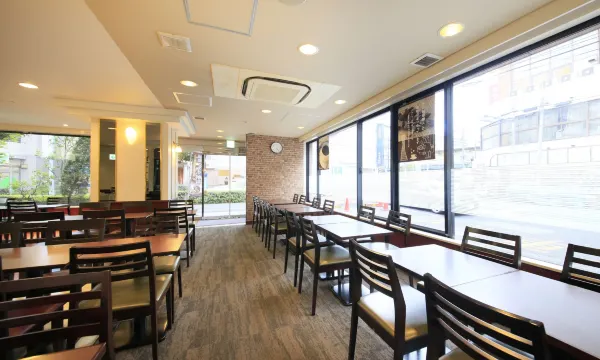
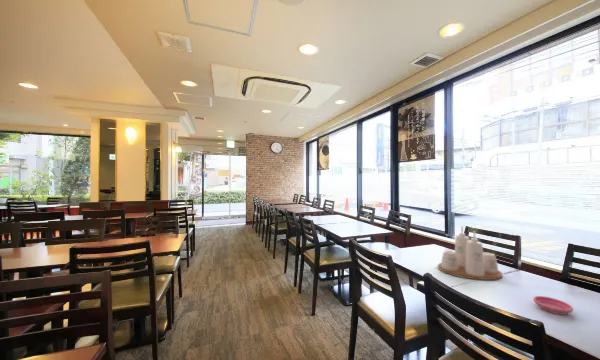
+ saucer [532,295,574,316]
+ condiment set [437,225,503,281]
